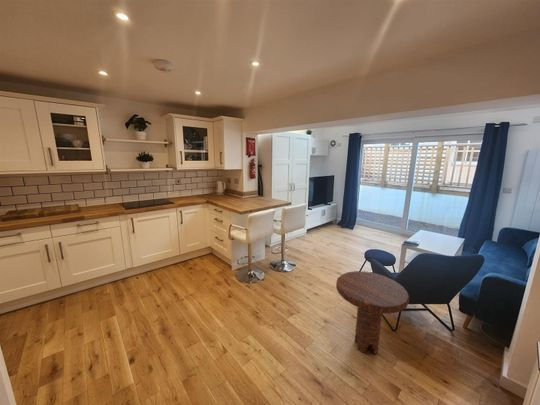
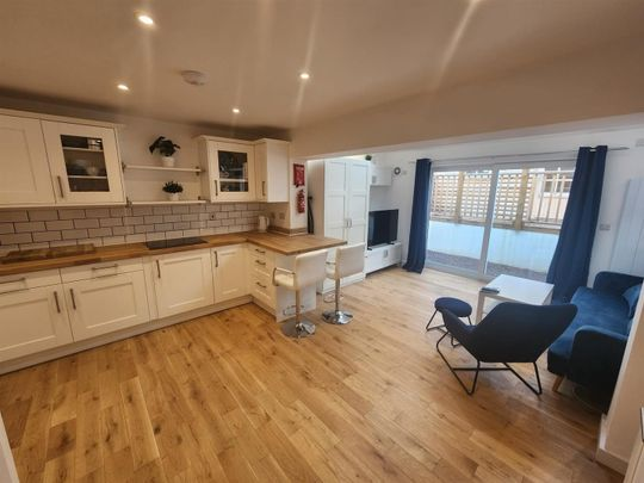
- side table [335,270,410,355]
